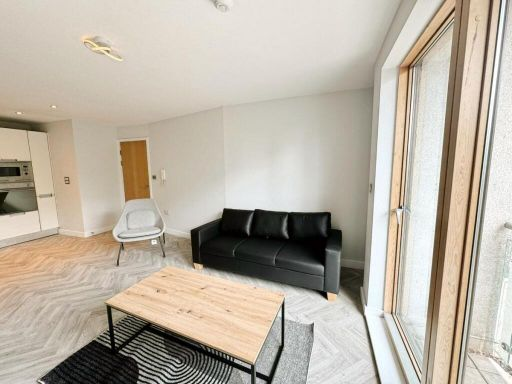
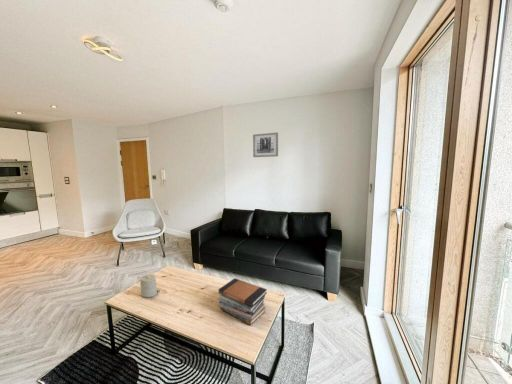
+ wall art [252,132,279,158]
+ candle [139,273,158,298]
+ book stack [217,277,268,326]
